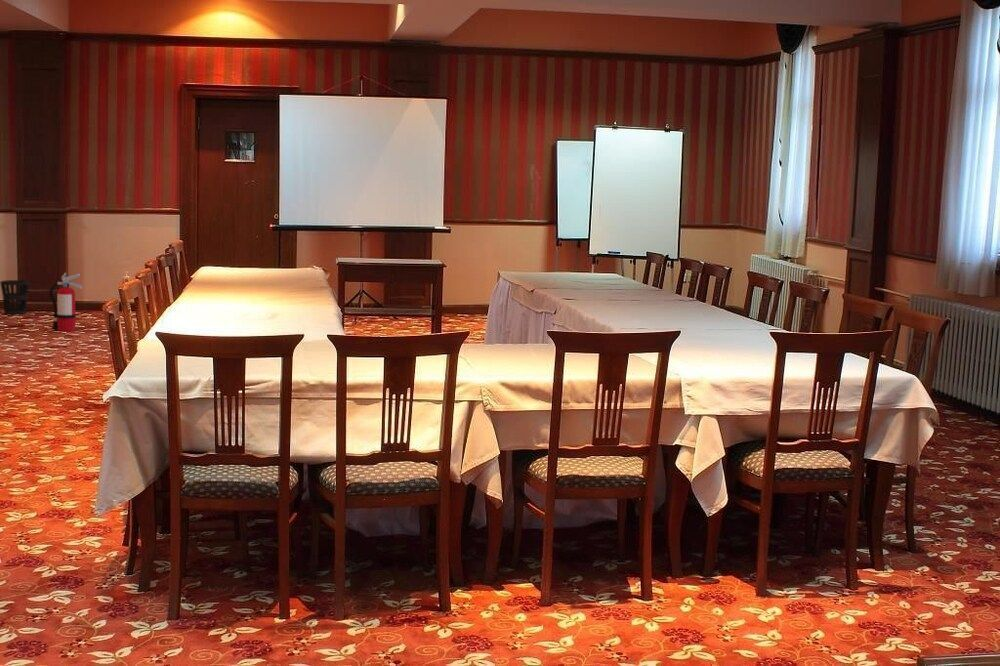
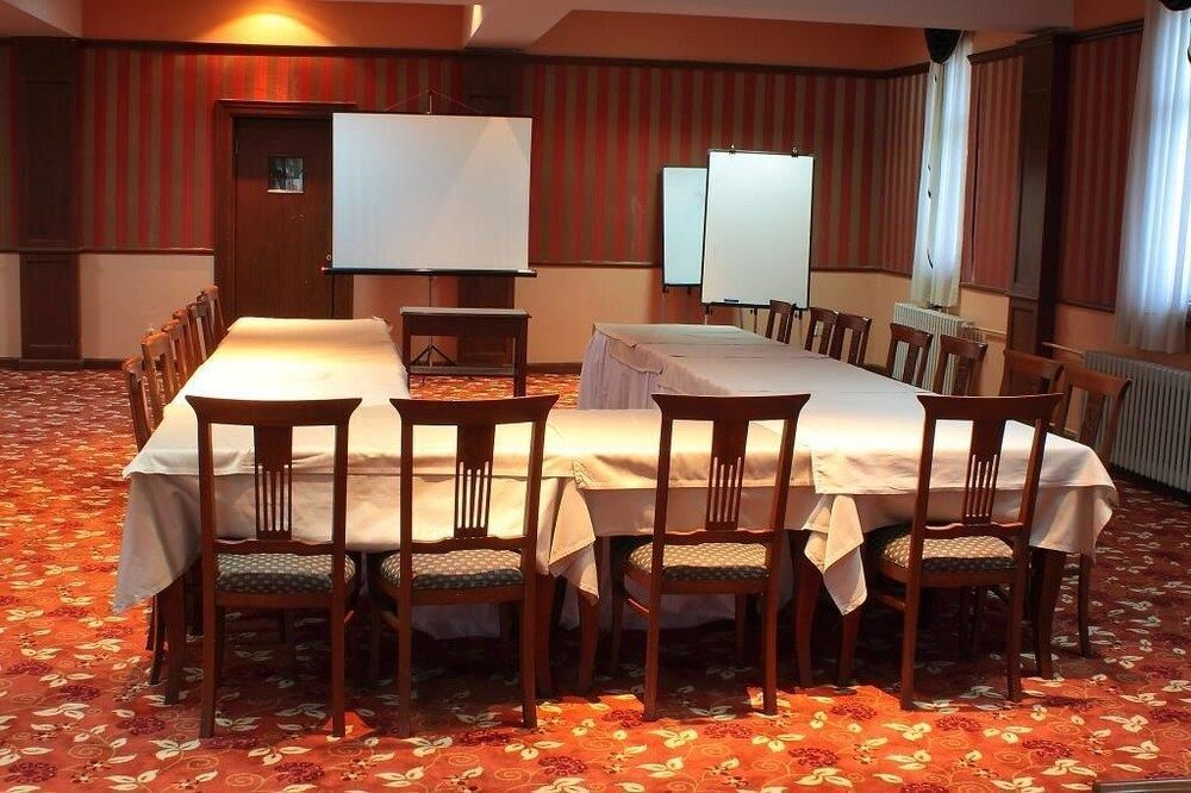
- wastebasket [0,279,30,315]
- fire extinguisher [48,272,83,332]
